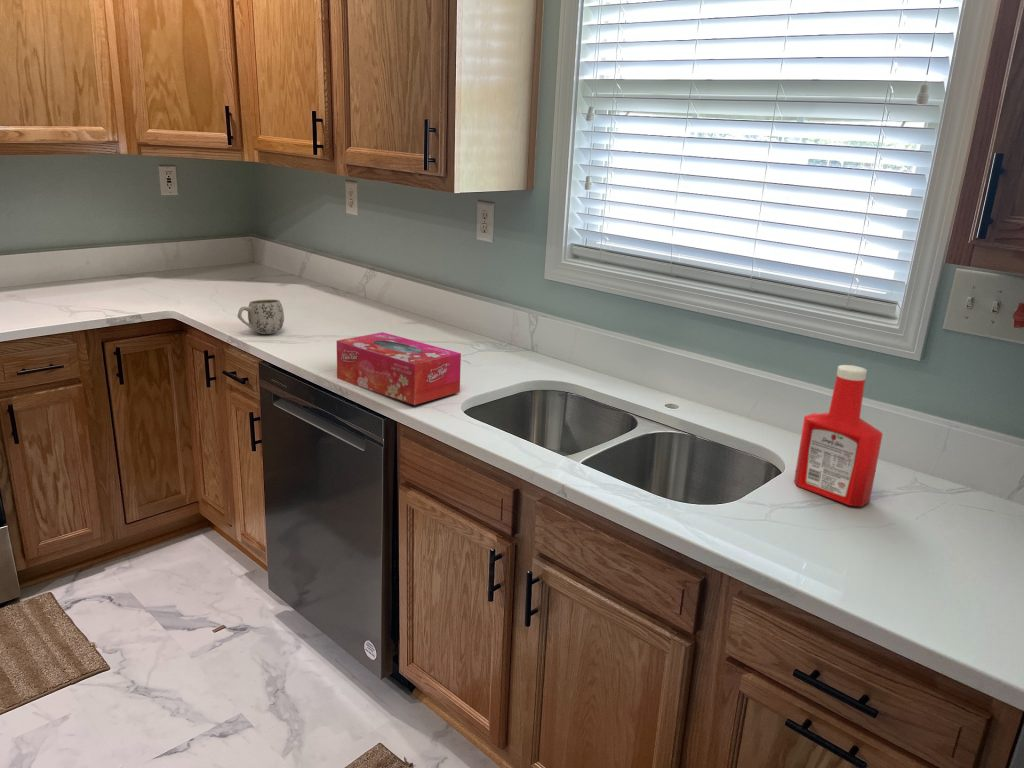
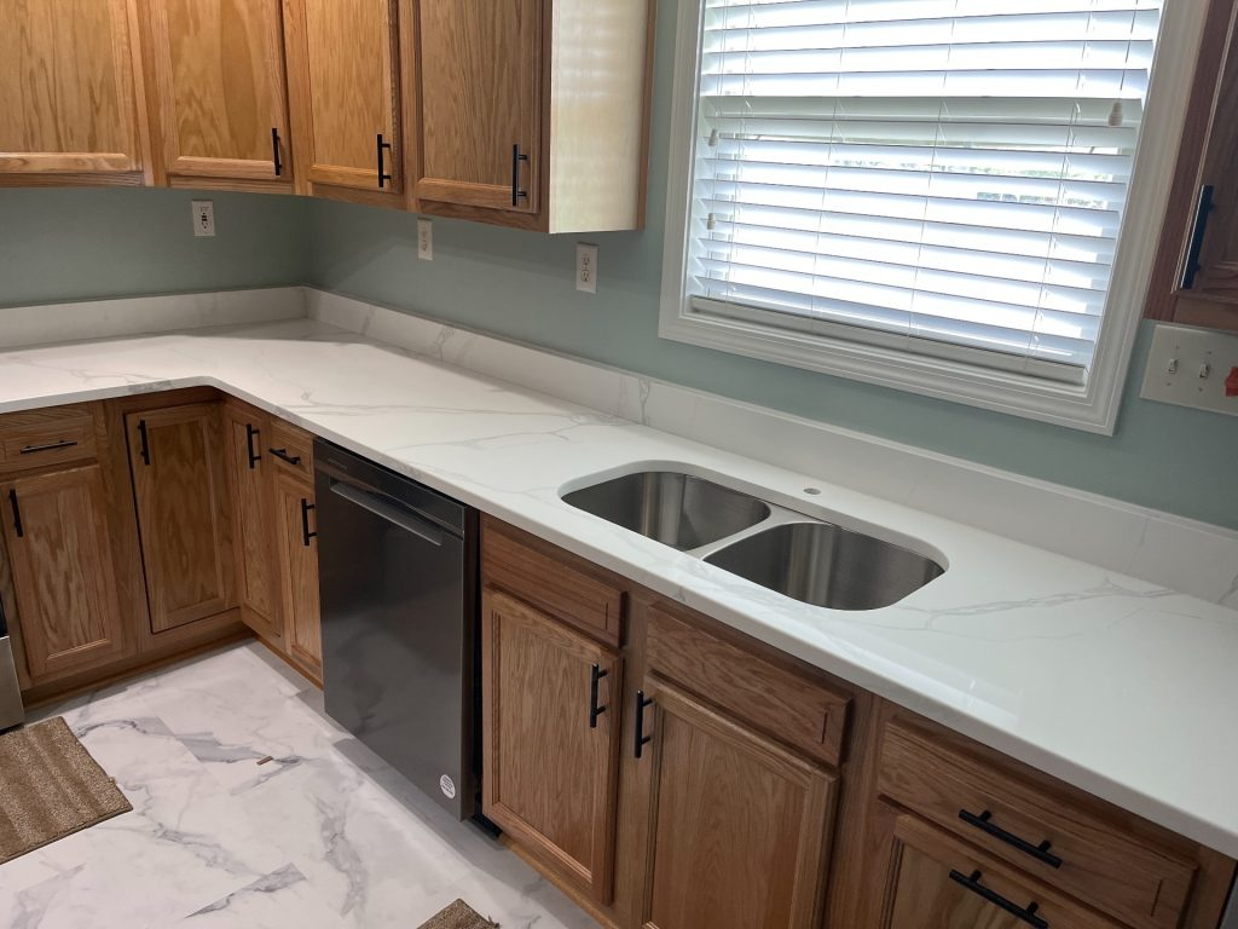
- soap bottle [793,364,884,508]
- tissue box [336,331,462,406]
- mug [237,299,285,335]
